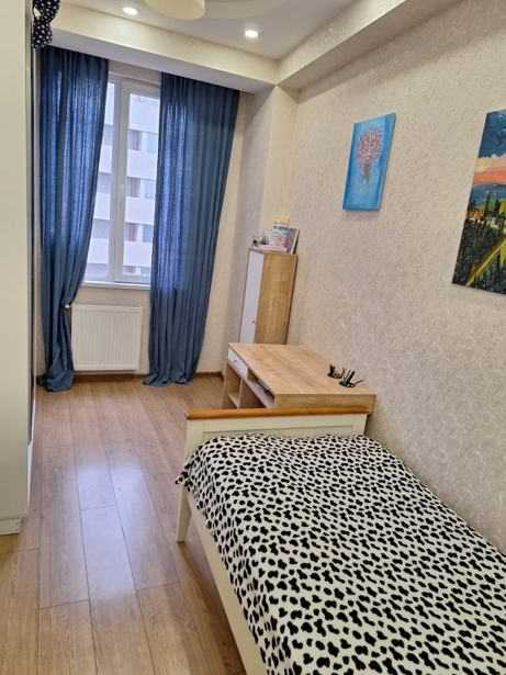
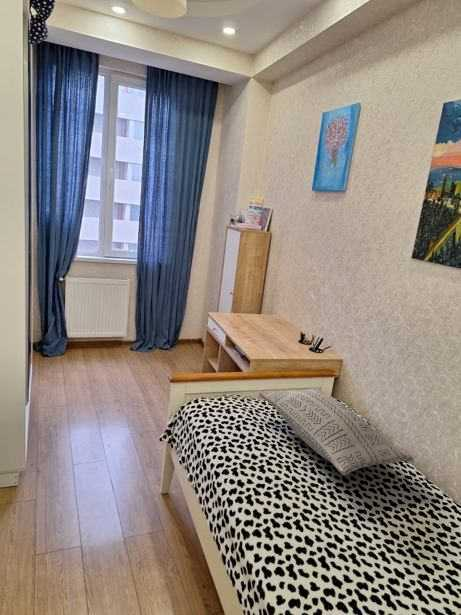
+ pillow [258,386,414,476]
